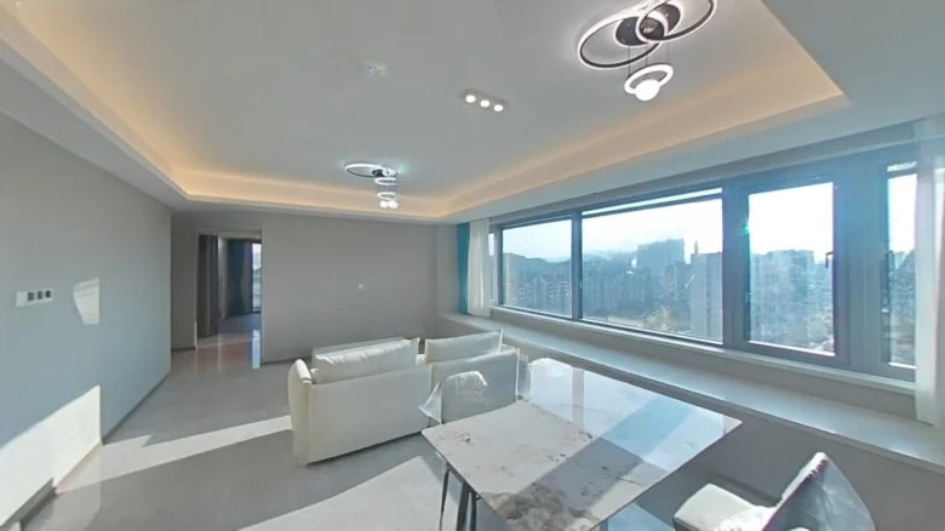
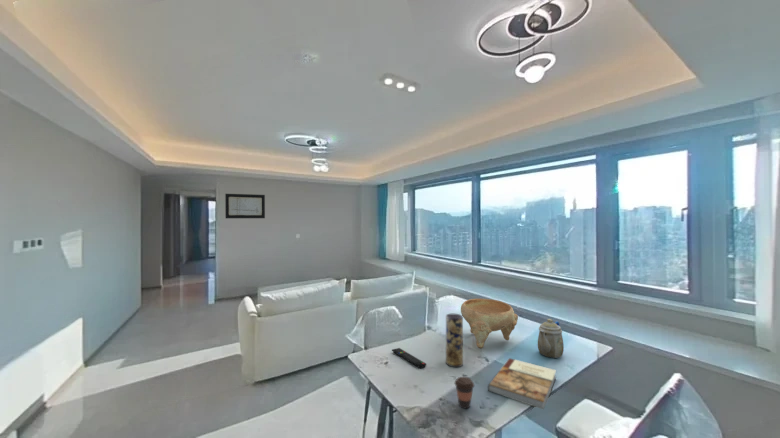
+ decorative bowl [460,298,519,349]
+ teapot [537,318,565,359]
+ coffee cup [454,376,475,409]
+ vase [445,313,464,368]
+ wall art [224,193,266,219]
+ book [487,357,557,410]
+ remote control [391,347,427,369]
